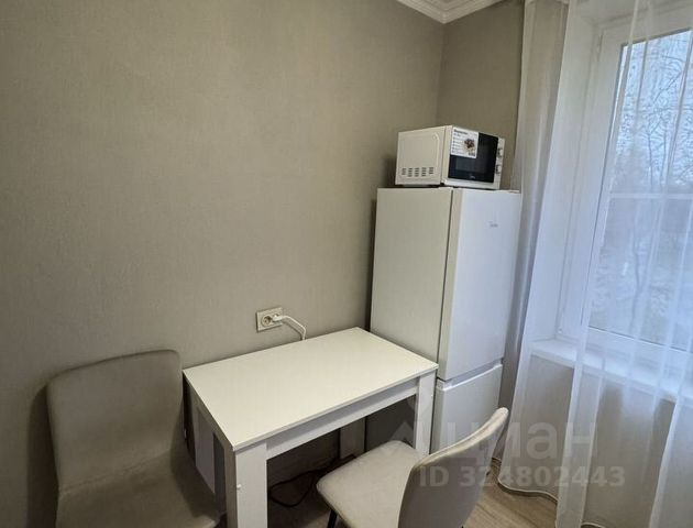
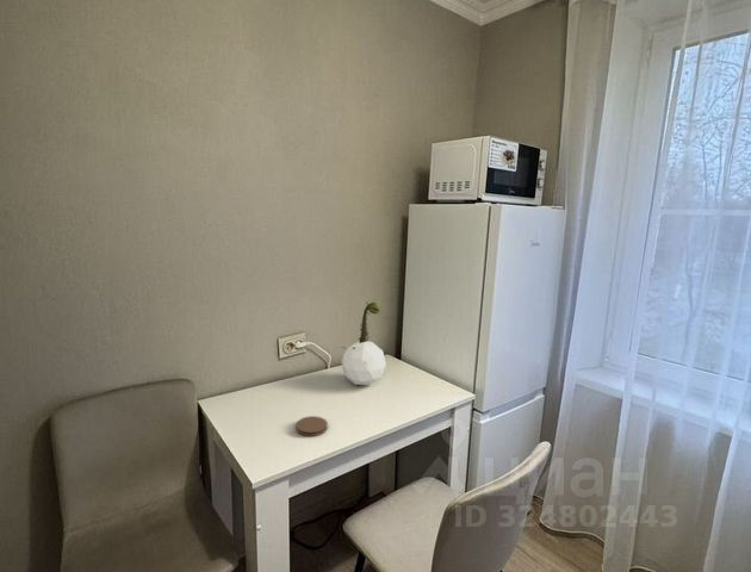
+ plant [340,301,392,386]
+ coaster [294,415,329,437]
